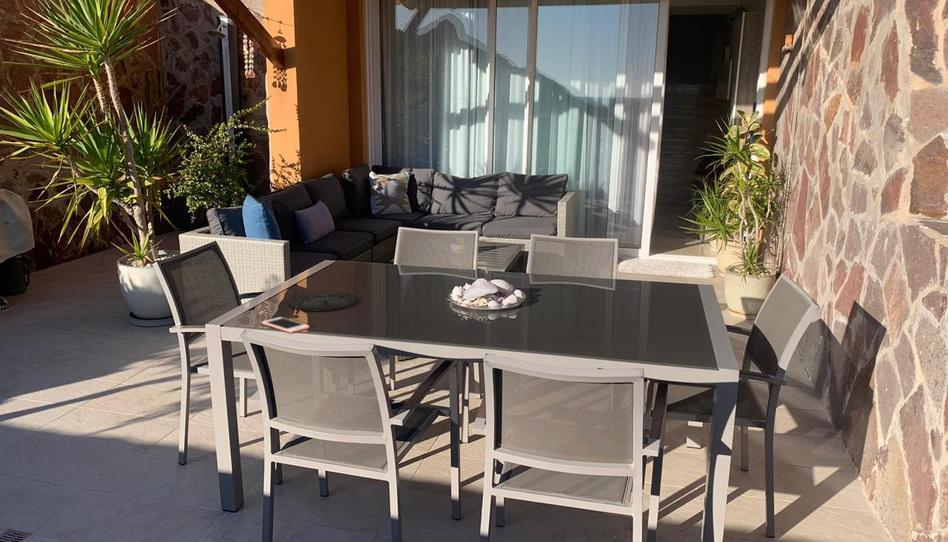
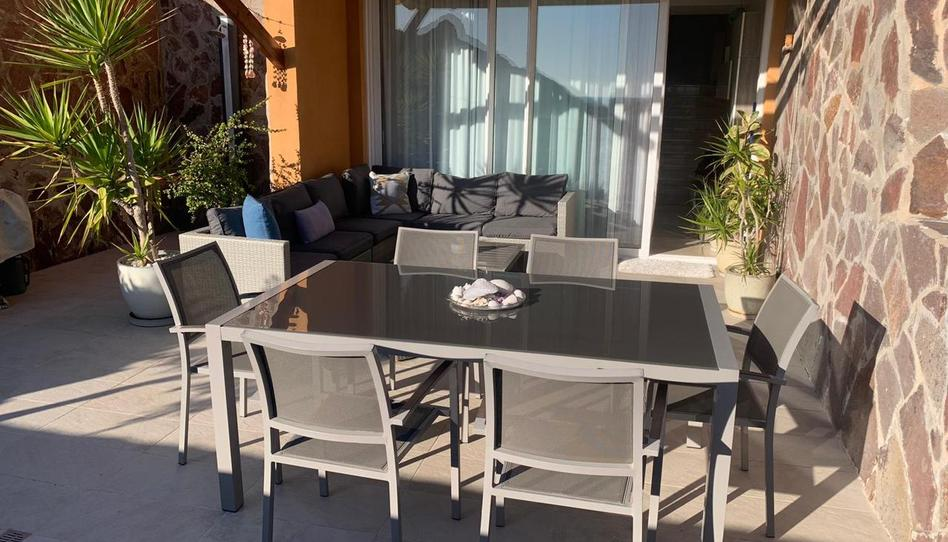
- plate [288,291,358,312]
- cell phone [261,316,310,334]
